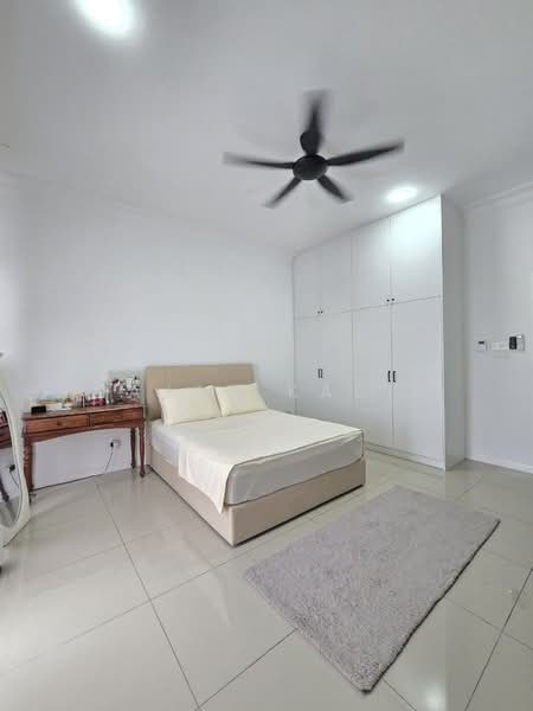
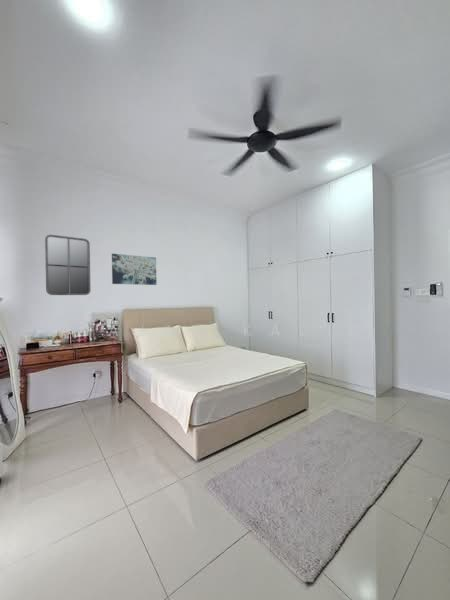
+ wall art [111,252,158,286]
+ home mirror [44,234,92,296]
